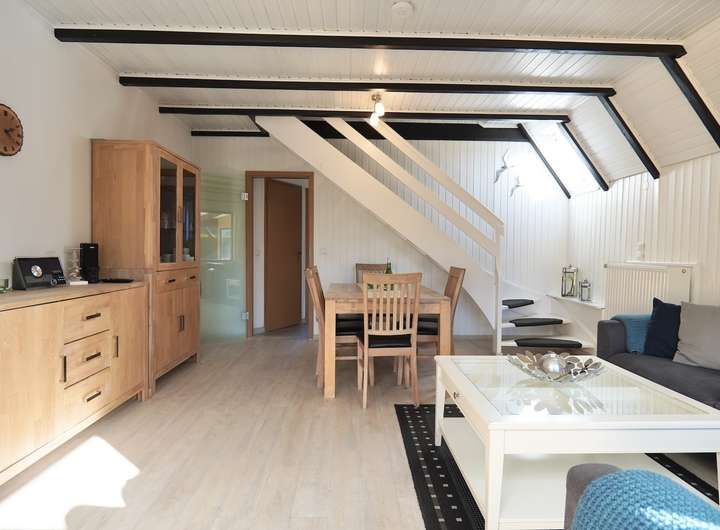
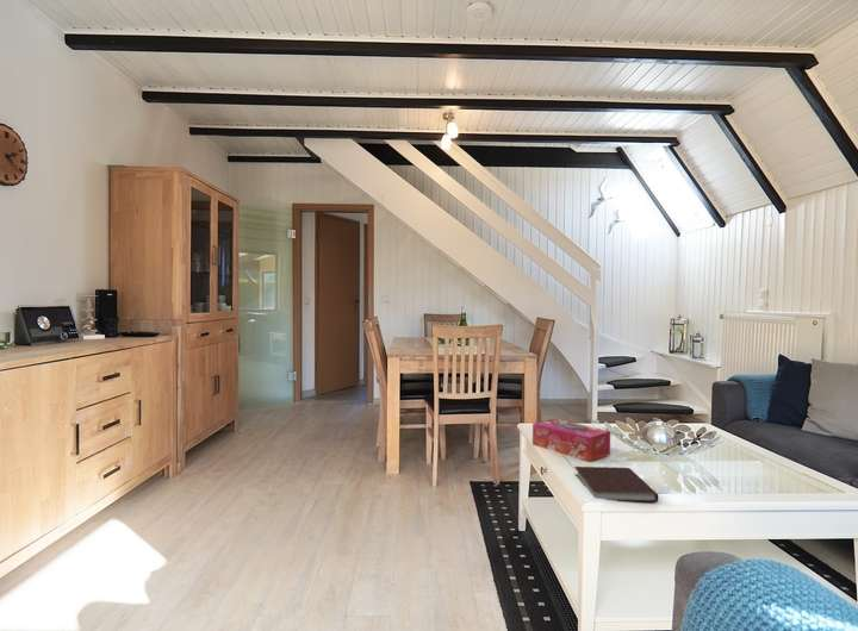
+ tissue box [531,418,611,463]
+ notebook [573,466,659,504]
